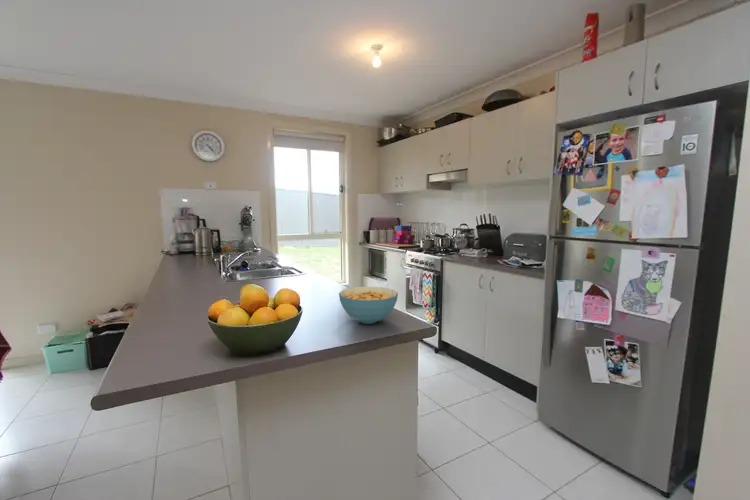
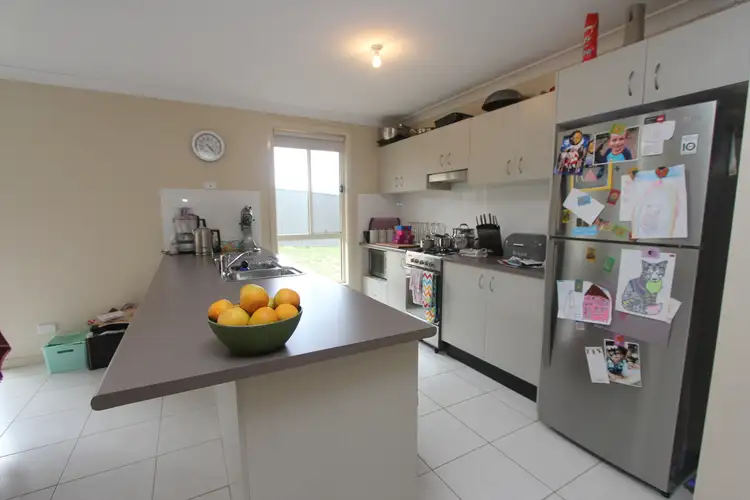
- cereal bowl [338,286,399,325]
